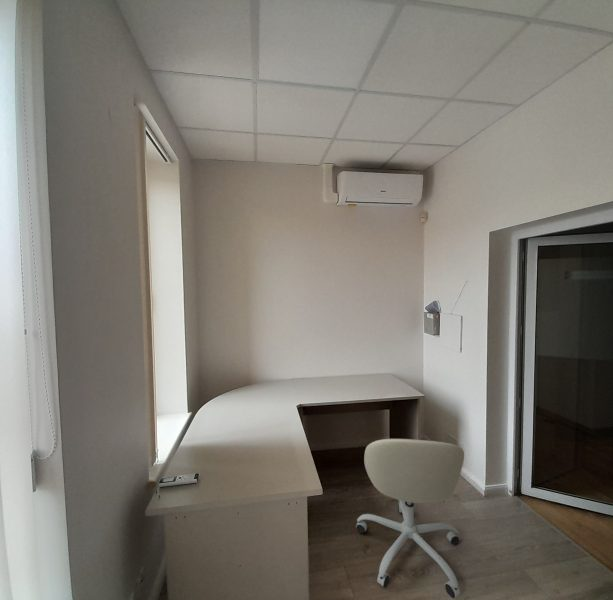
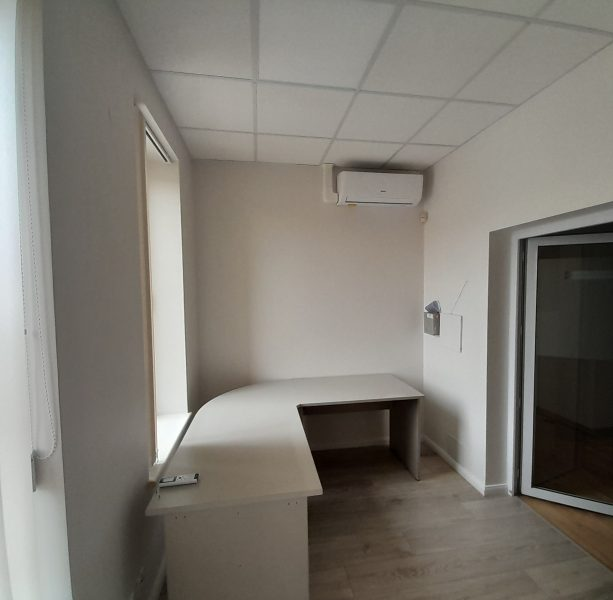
- office chair [355,438,465,599]
